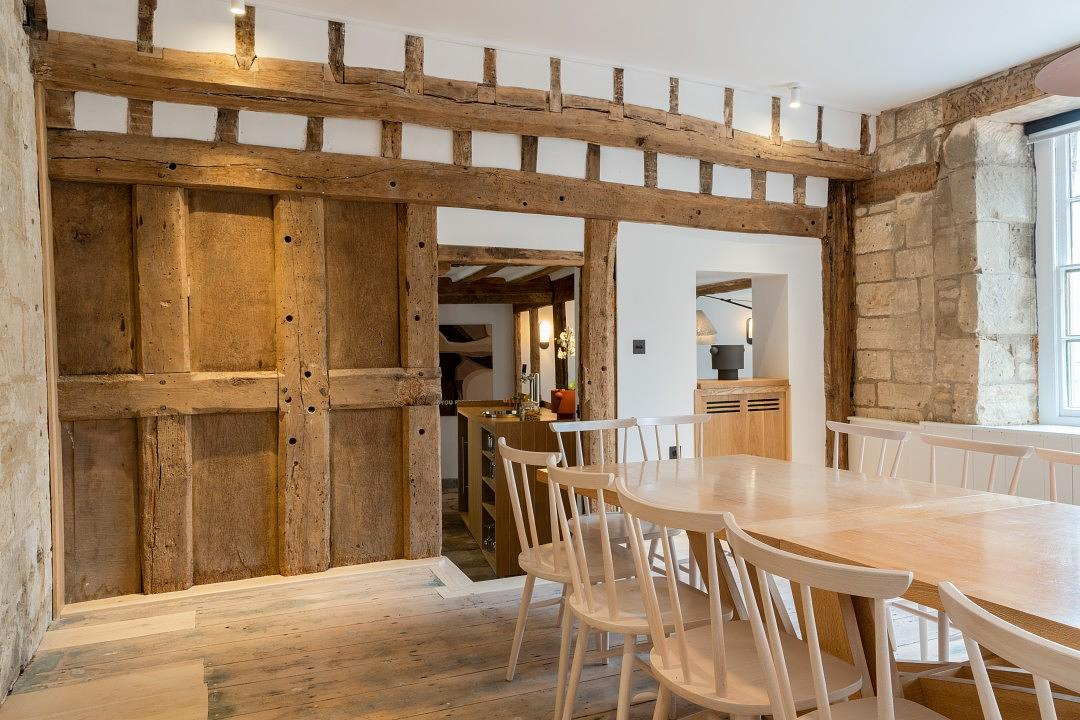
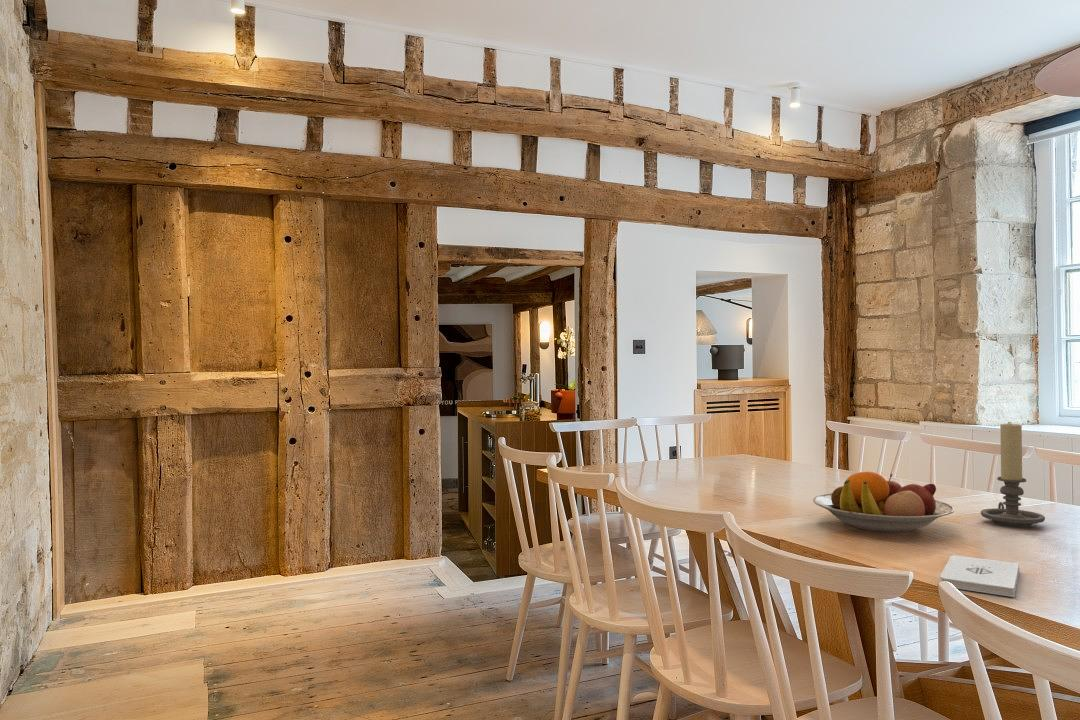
+ fruit bowl [812,471,955,533]
+ notepad [939,554,1020,598]
+ candle holder [980,421,1046,528]
